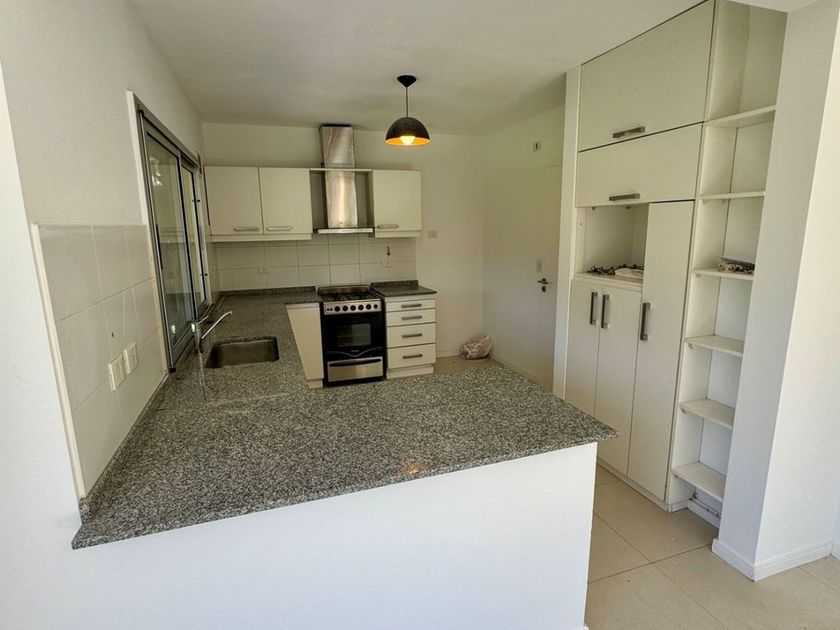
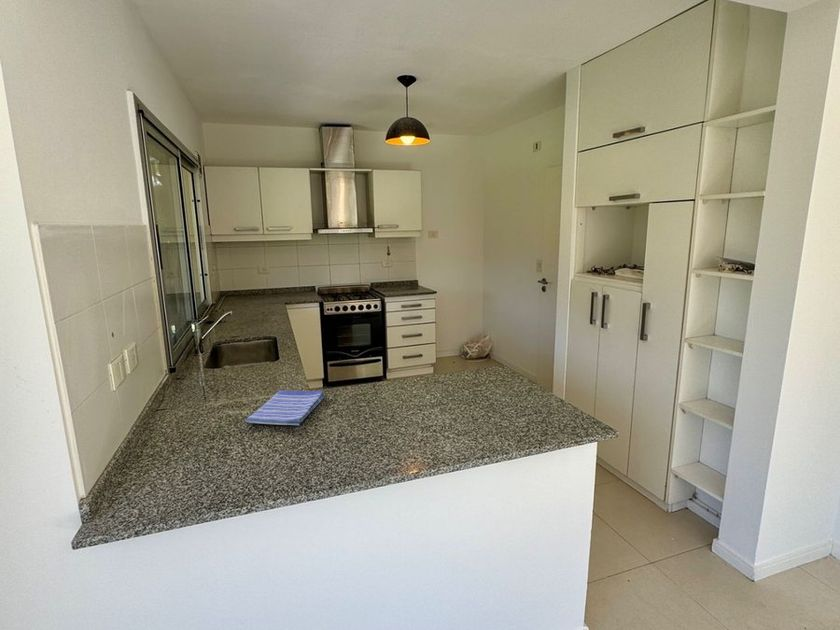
+ dish towel [244,389,326,426]
